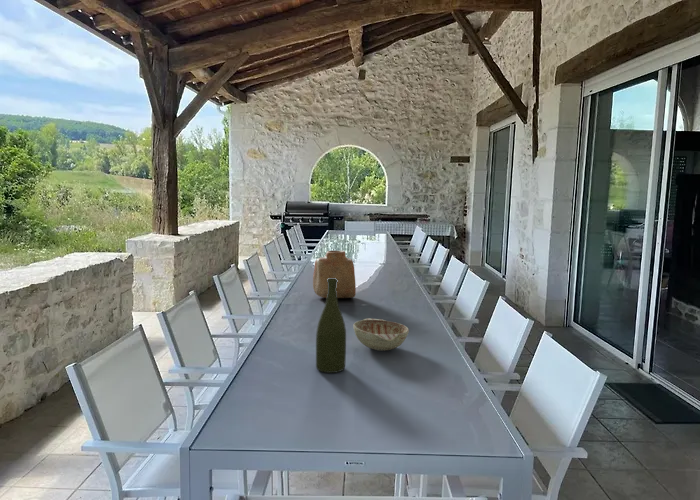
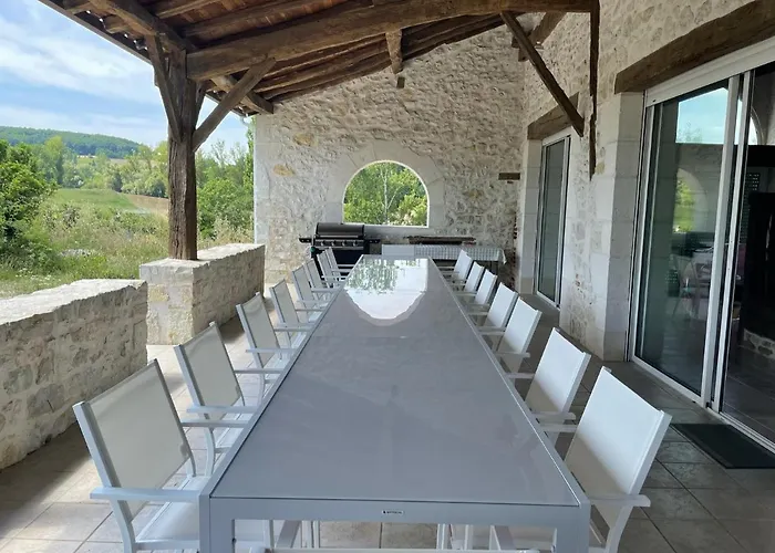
- vase [312,250,357,299]
- decorative bowl [352,317,410,352]
- bottle [315,278,347,374]
